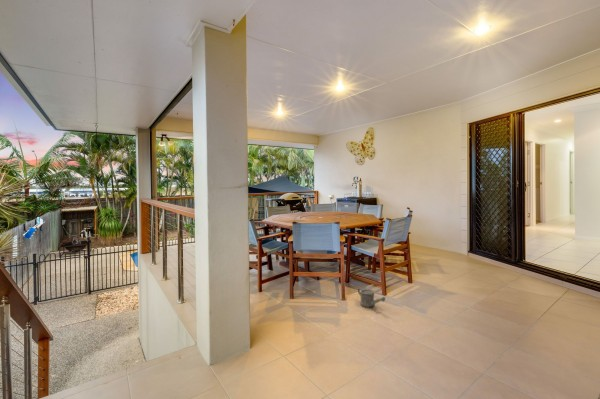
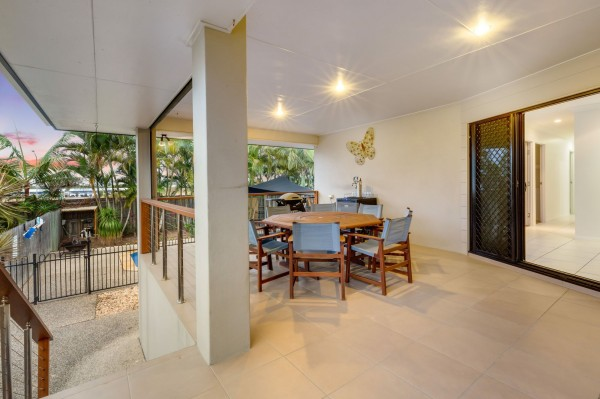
- watering can [357,287,386,309]
